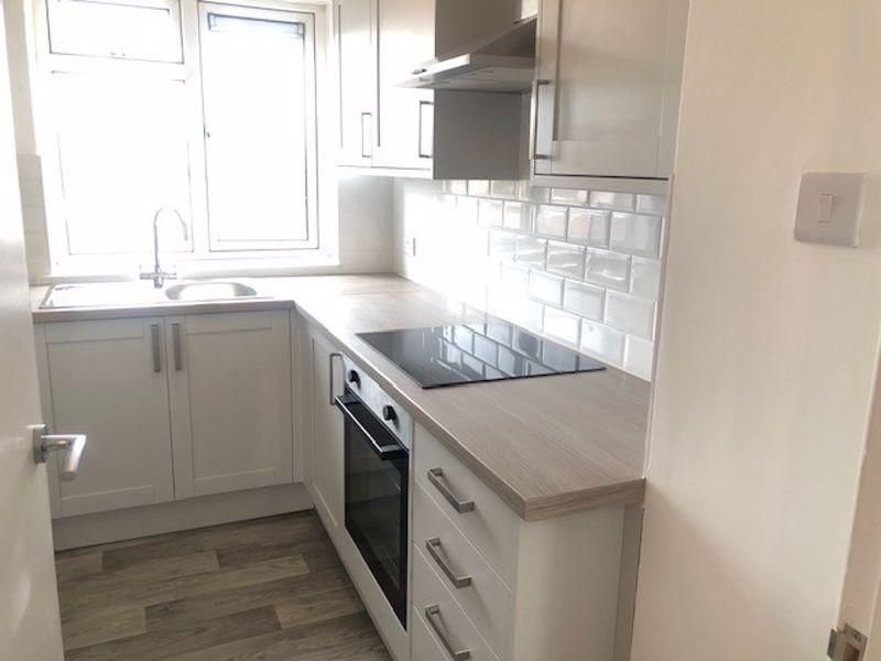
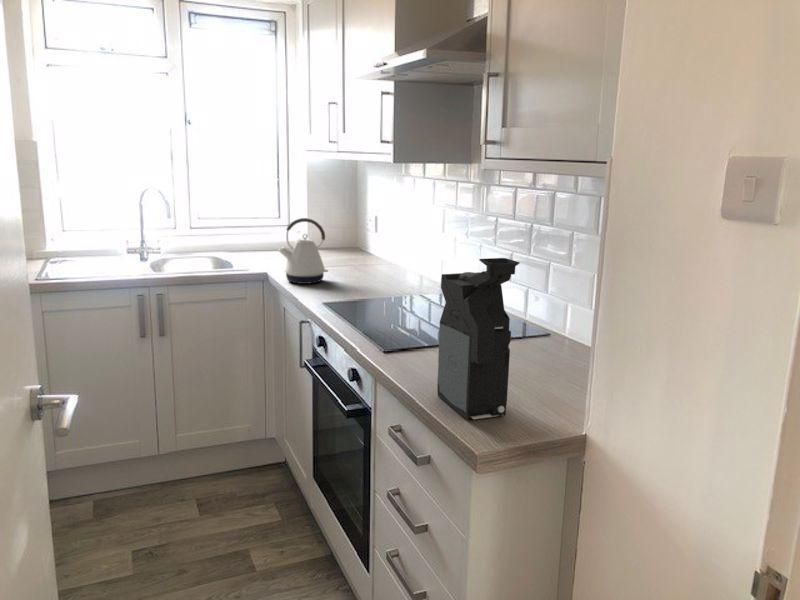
+ kettle [277,217,329,285]
+ coffee maker [436,257,521,421]
